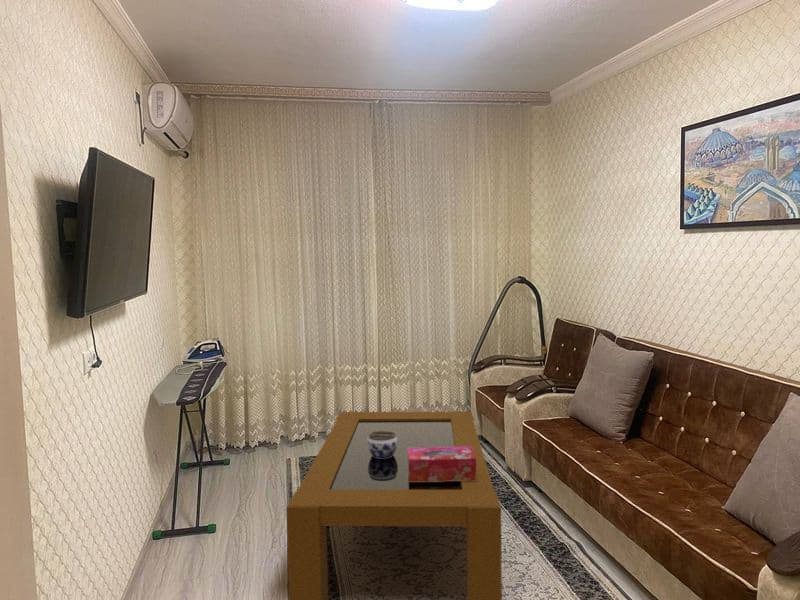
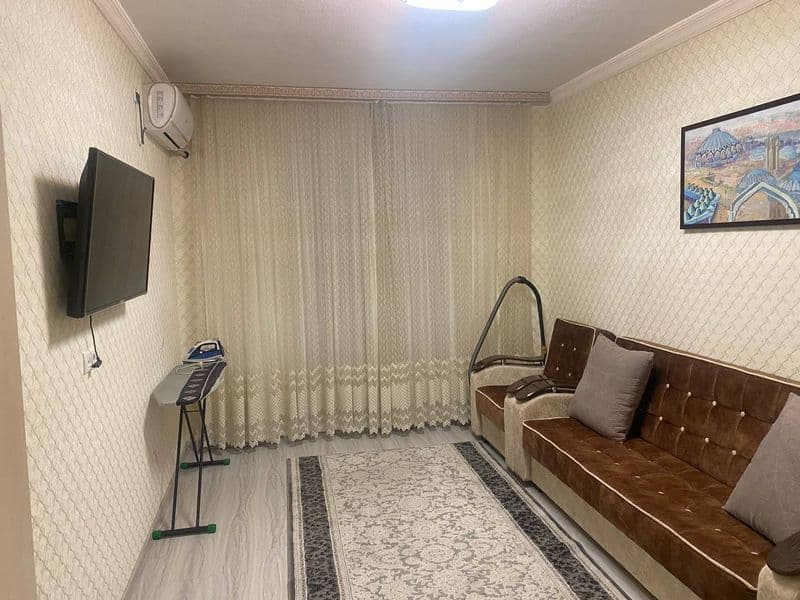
- tissue box [408,447,476,482]
- coffee table [285,410,503,600]
- jar [367,431,397,459]
